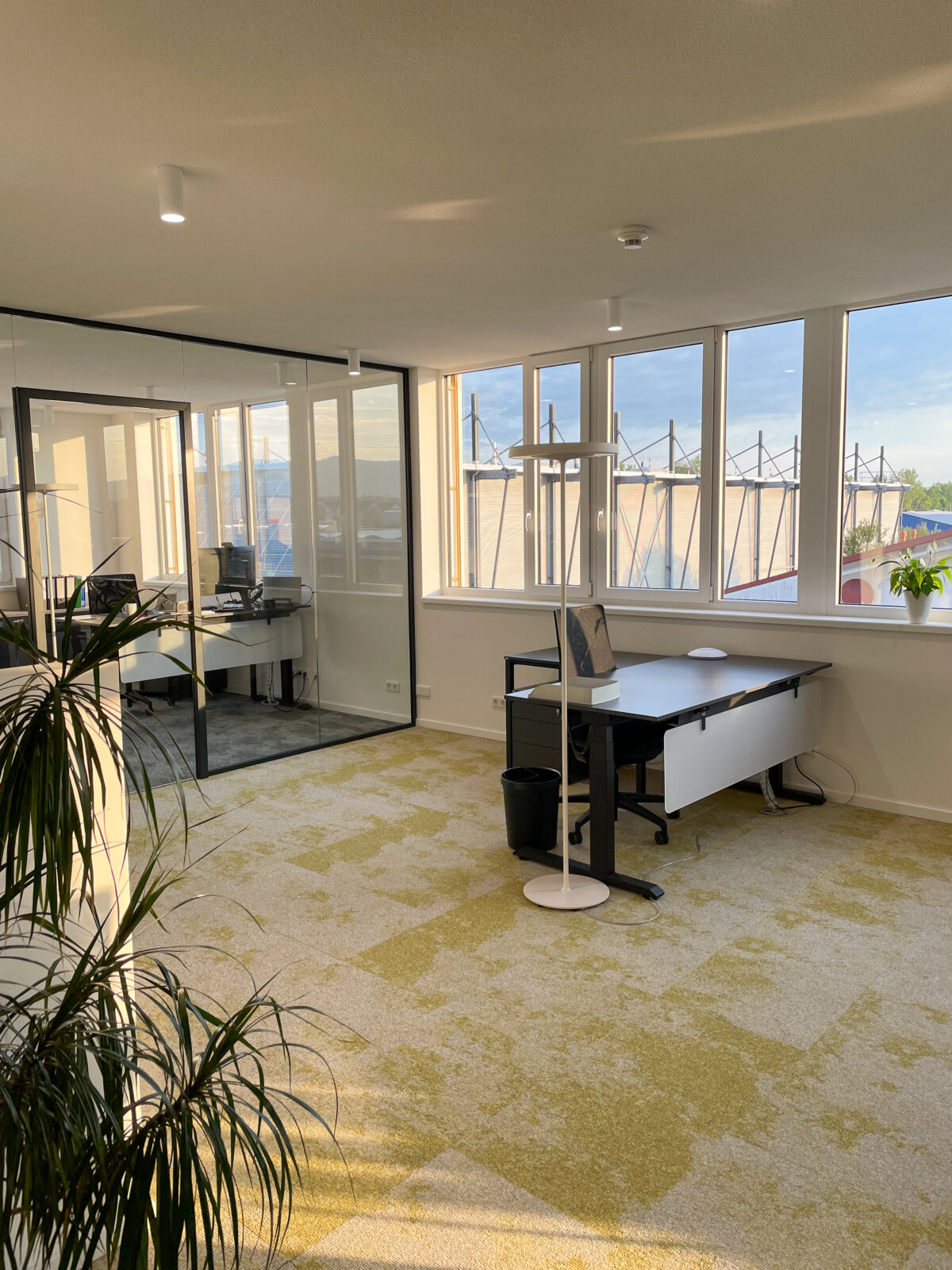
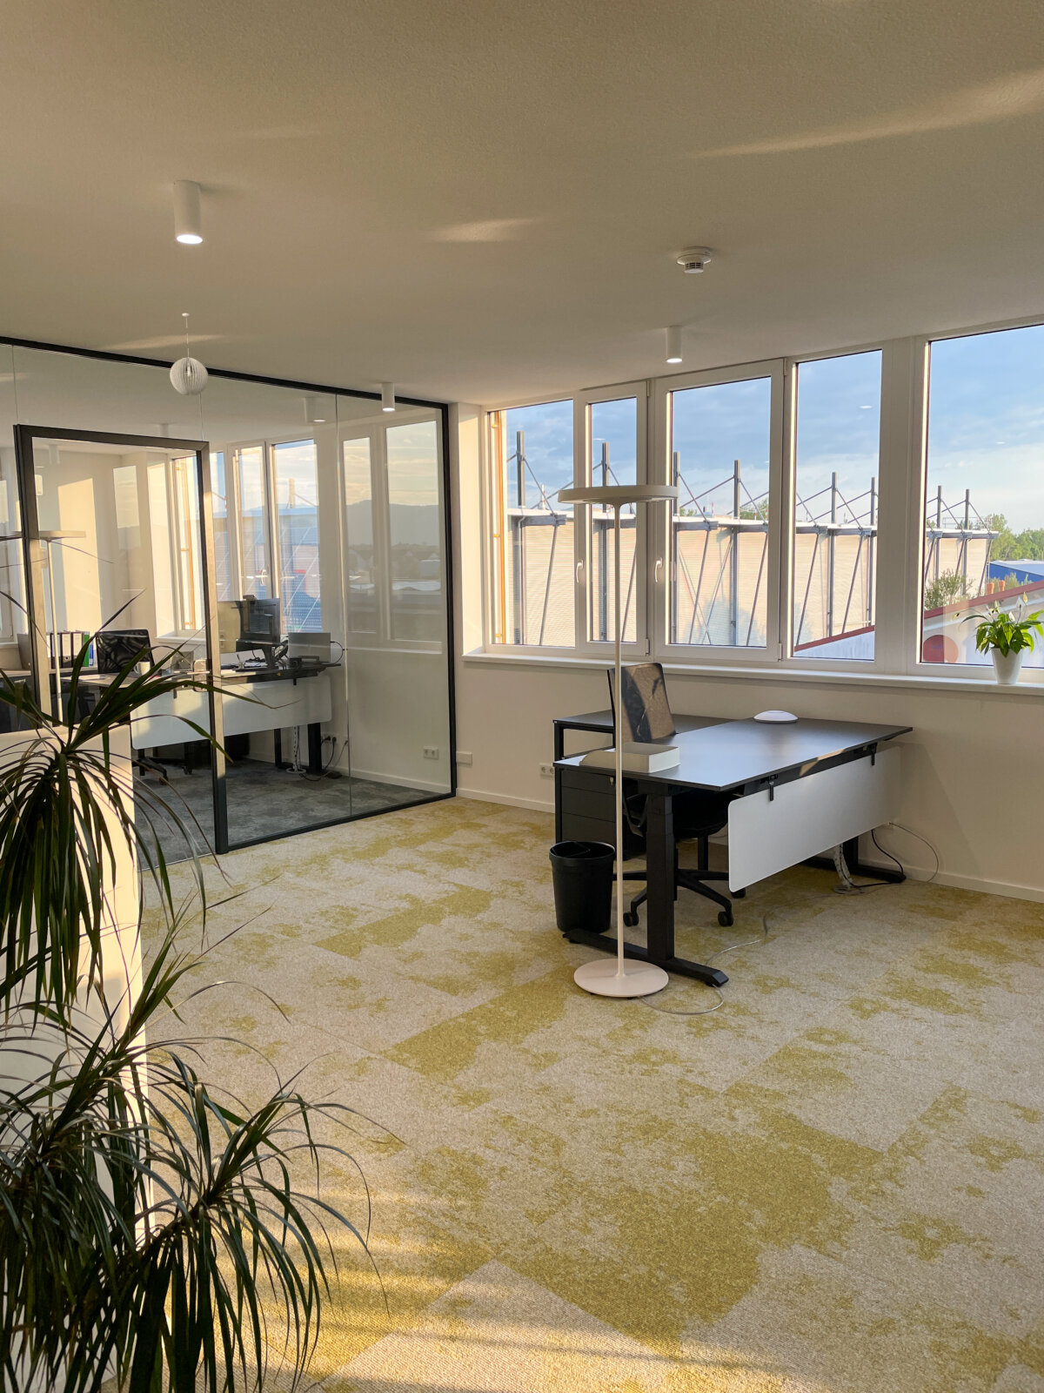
+ pendant light [169,313,208,396]
